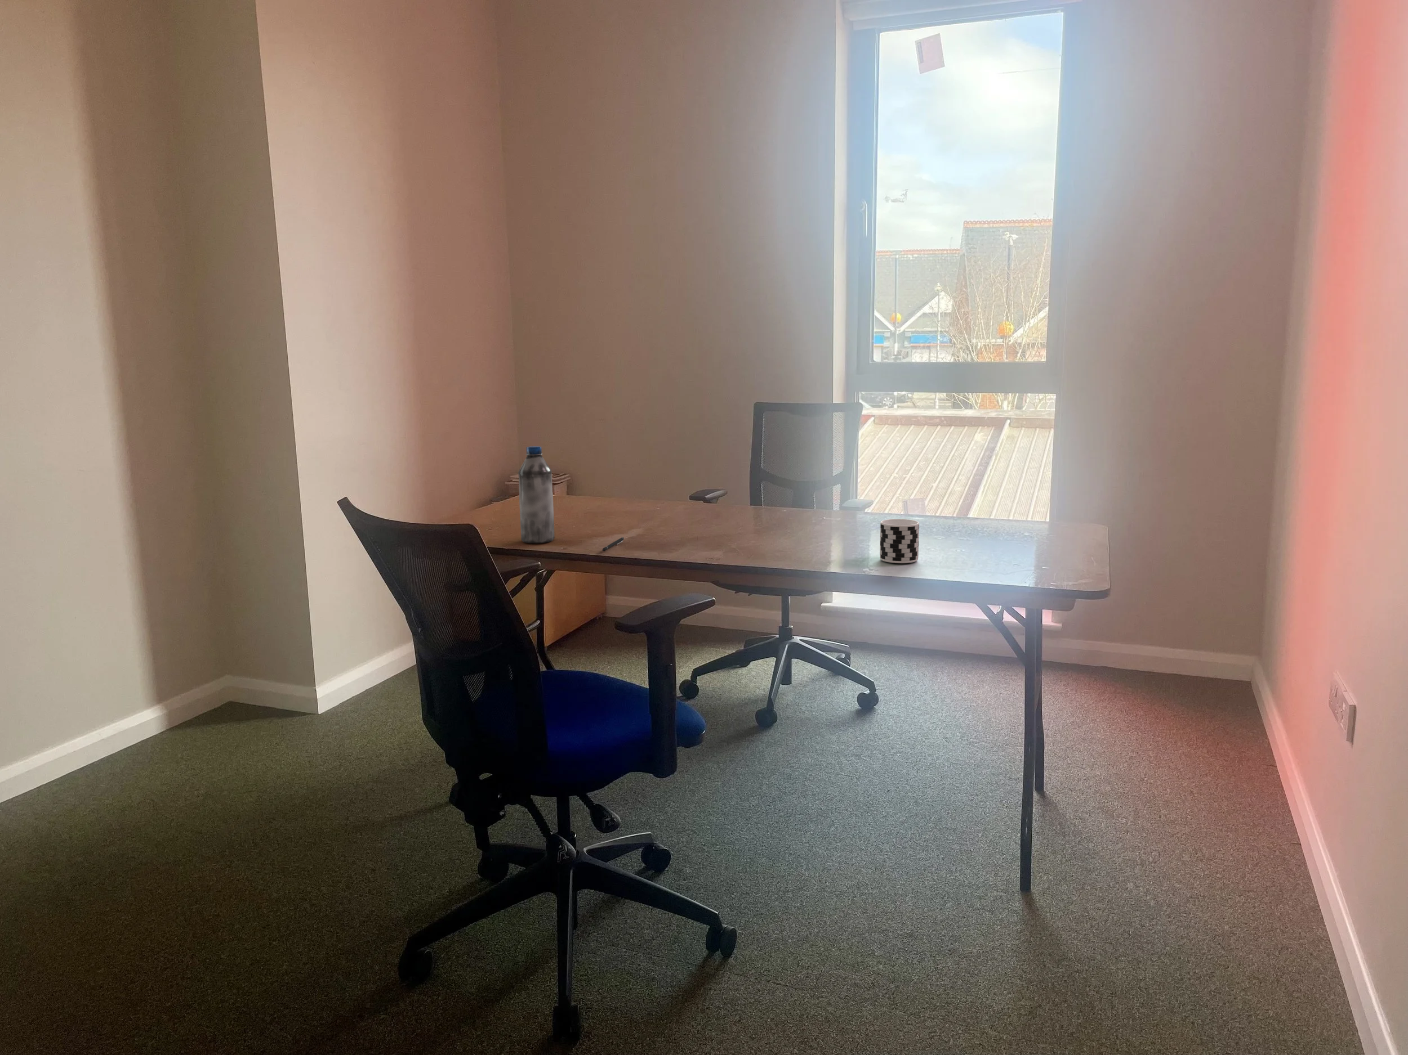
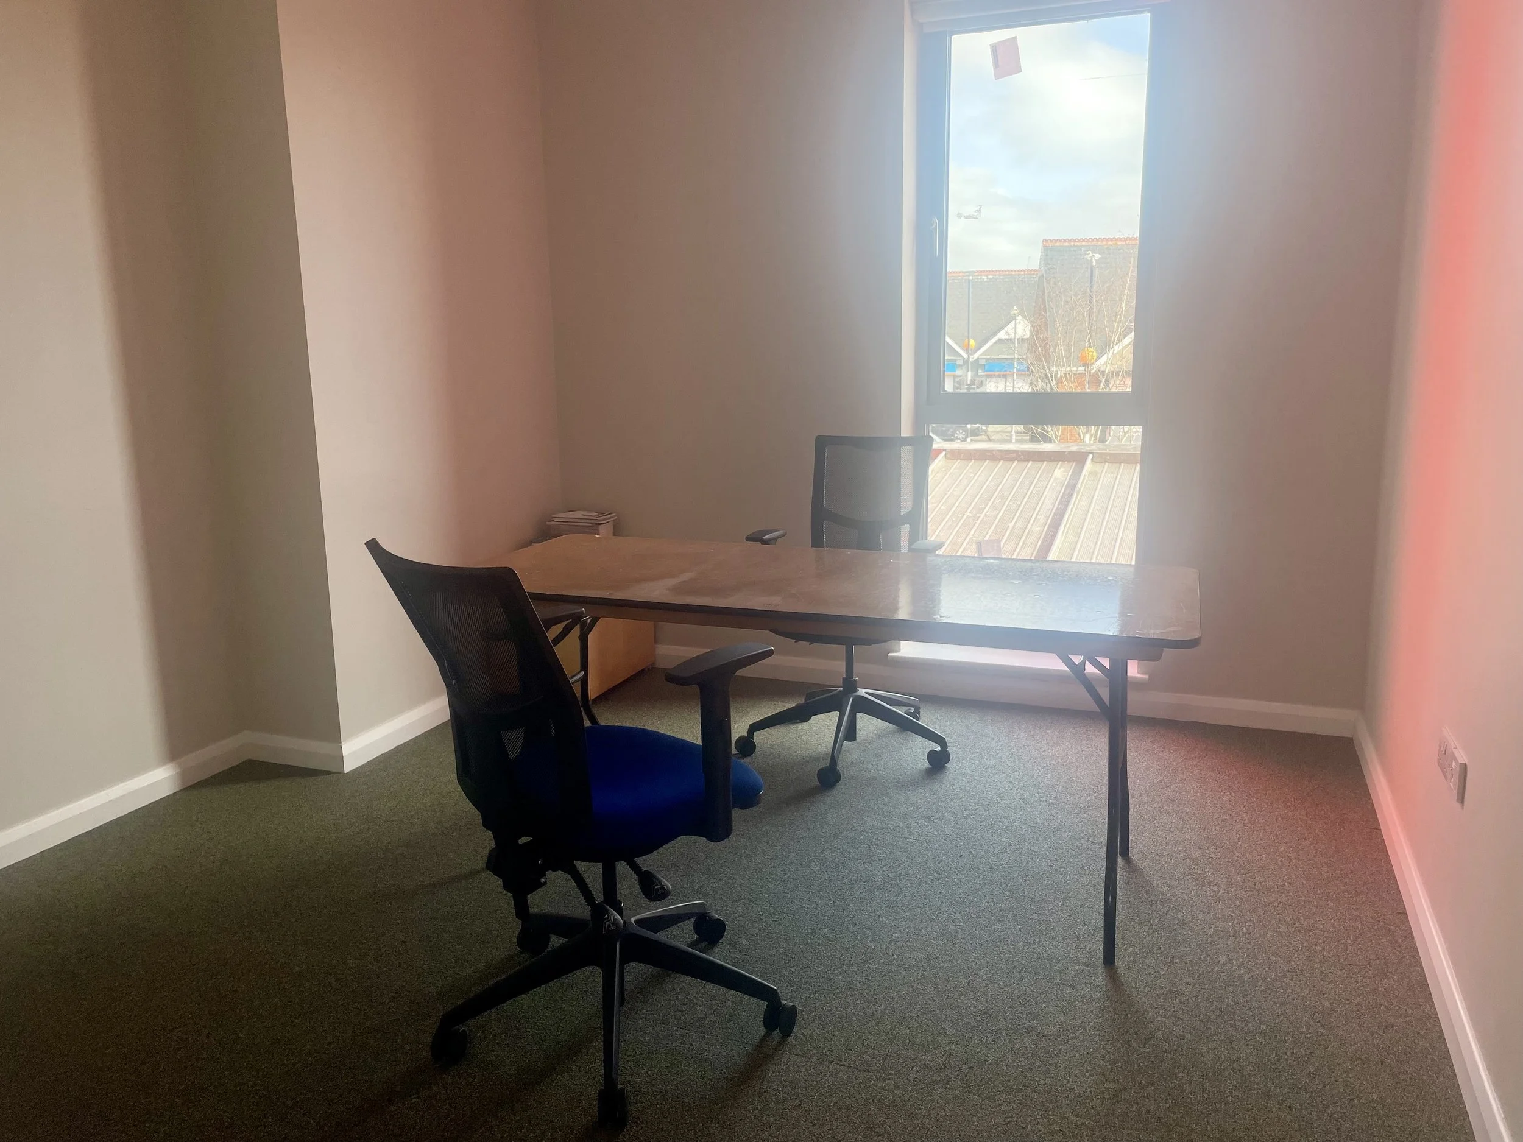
- cup [879,519,920,564]
- water bottle [518,445,555,544]
- pen [602,536,624,552]
